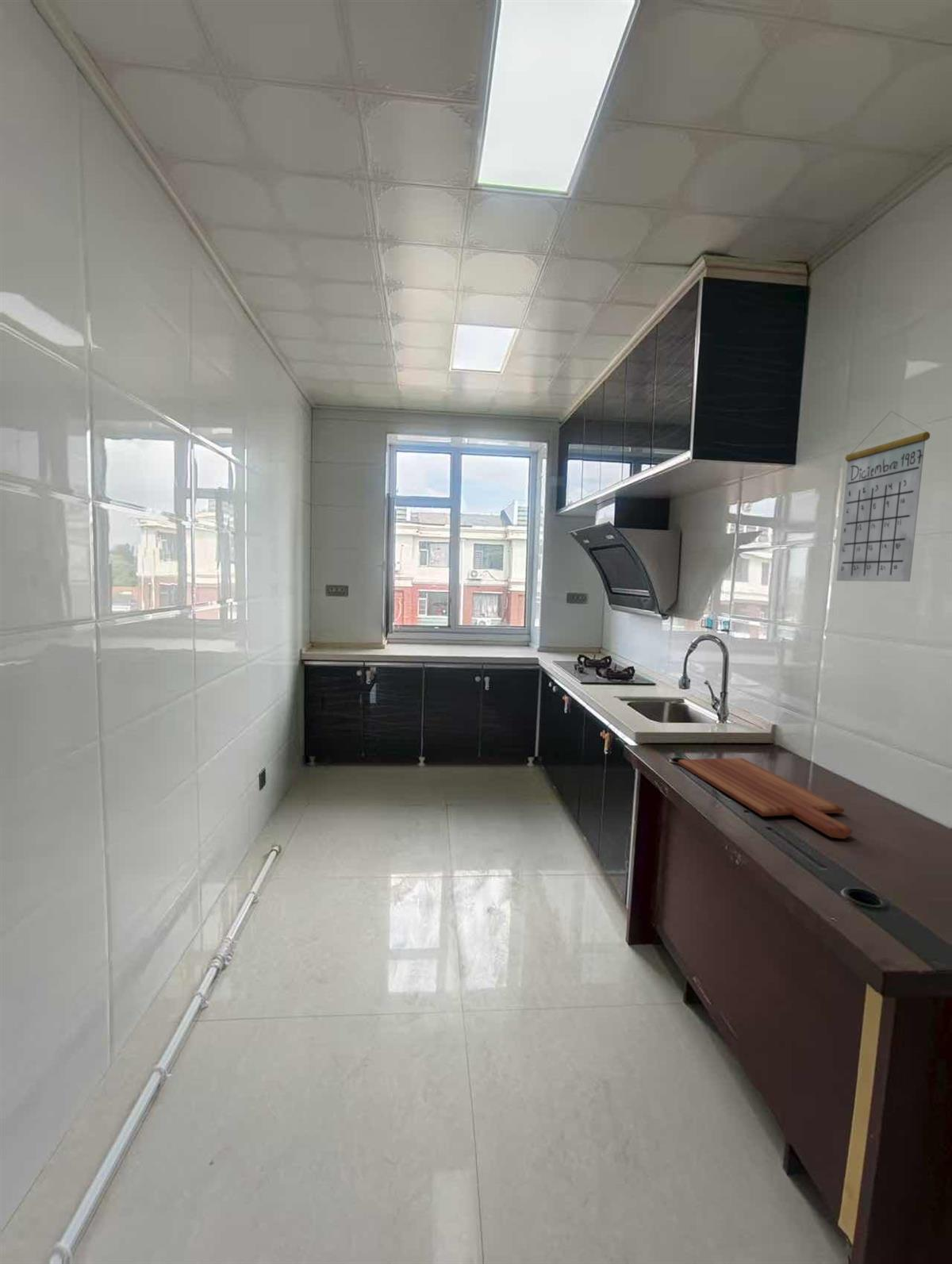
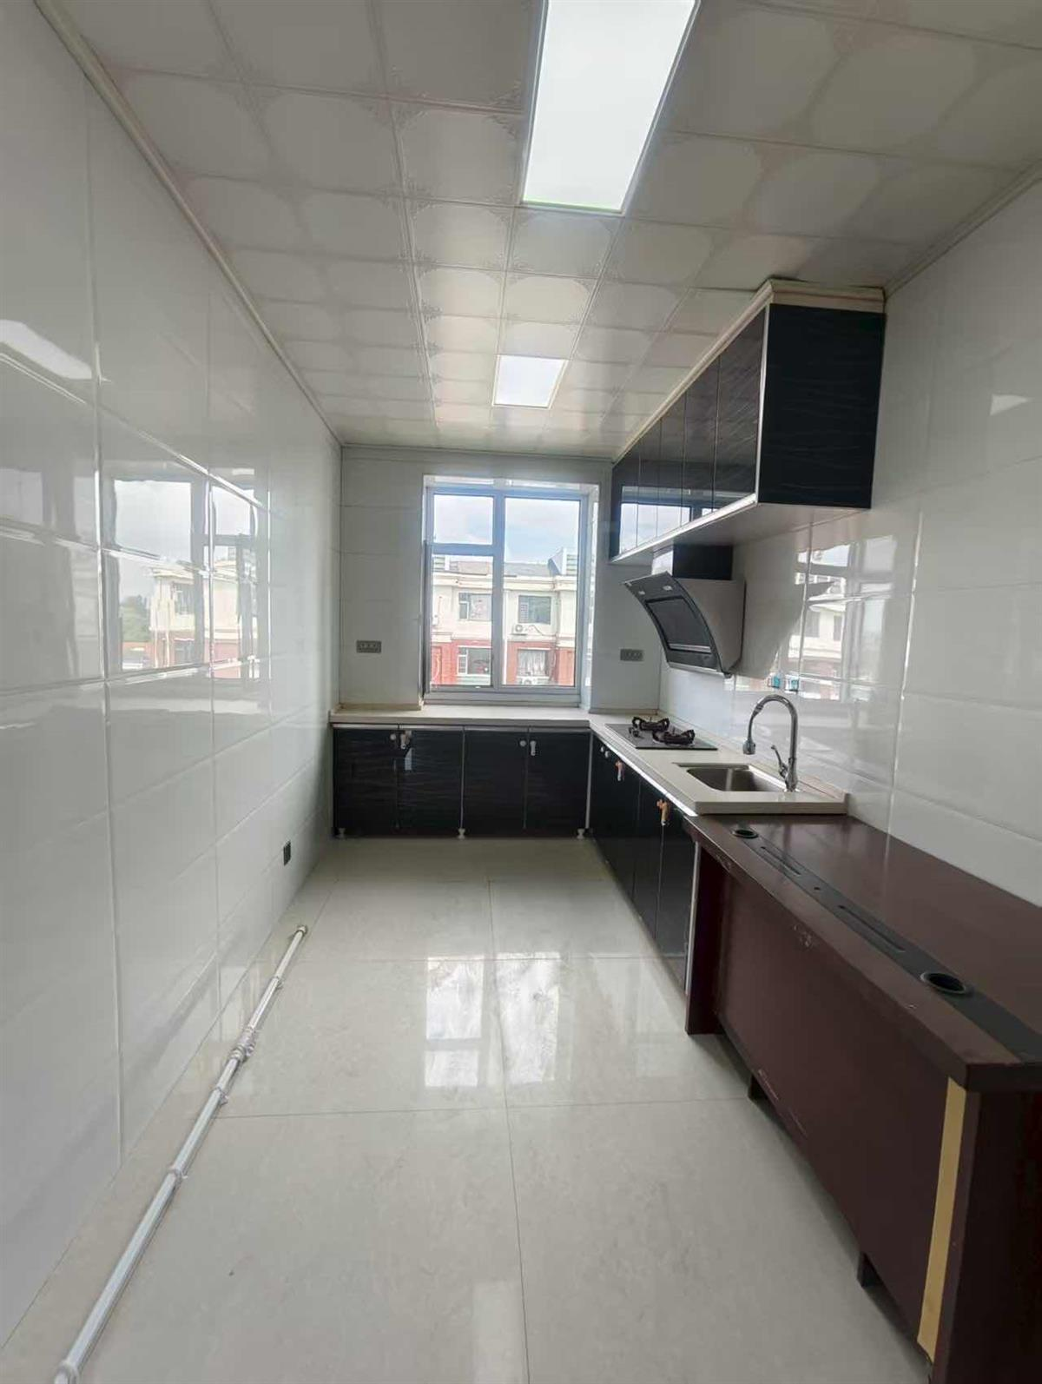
- cutting board [677,757,854,839]
- calendar [835,410,931,582]
